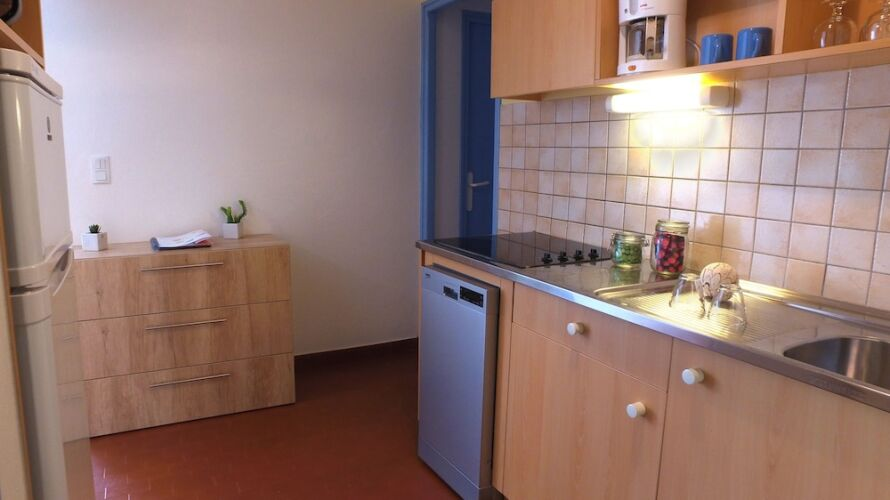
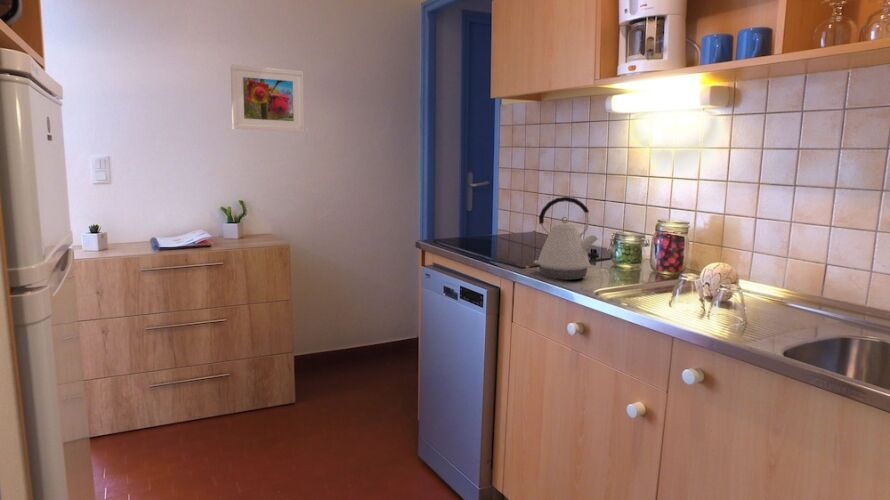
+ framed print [229,64,305,133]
+ kettle [533,196,599,281]
